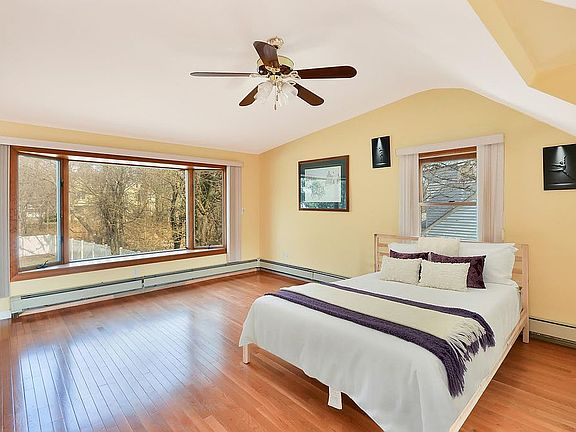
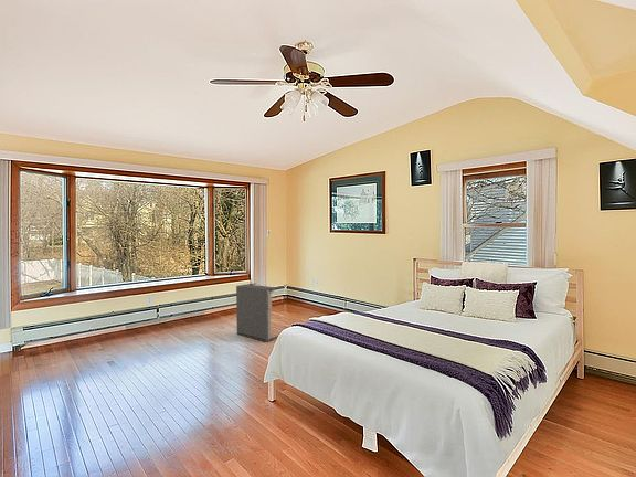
+ laundry hamper [235,283,286,342]
